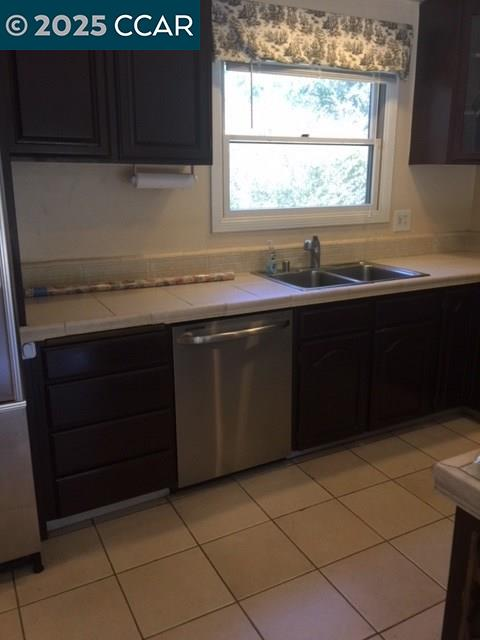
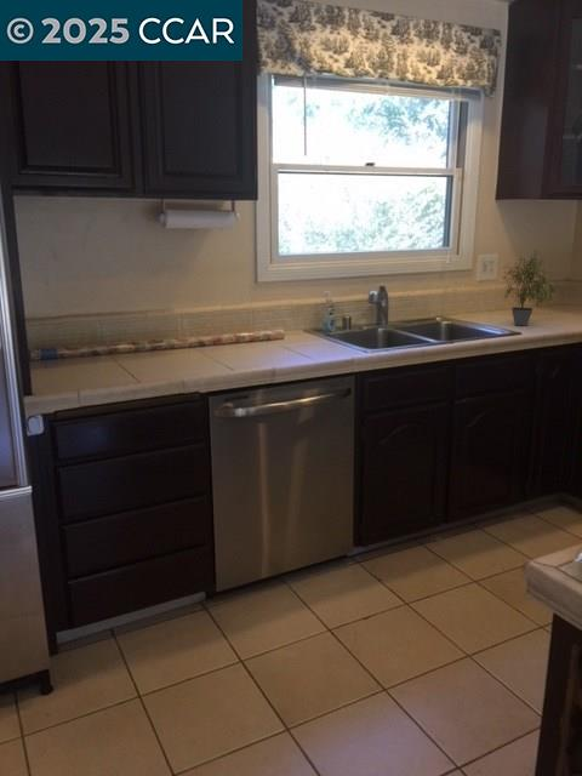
+ potted plant [501,249,559,327]
